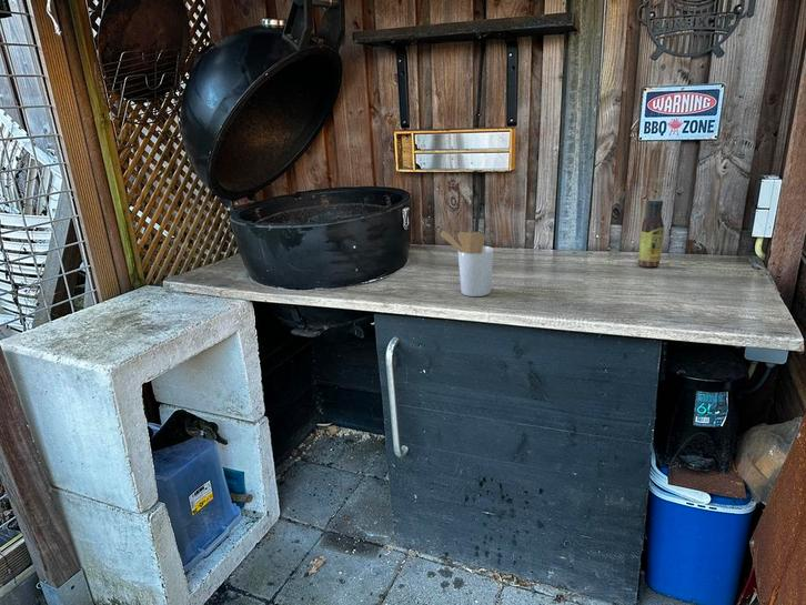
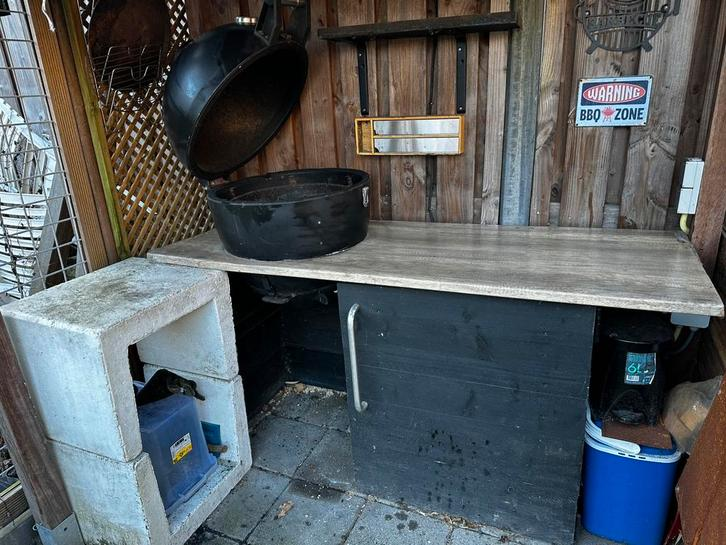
- utensil holder [440,230,495,298]
- sauce bottle [637,199,665,268]
